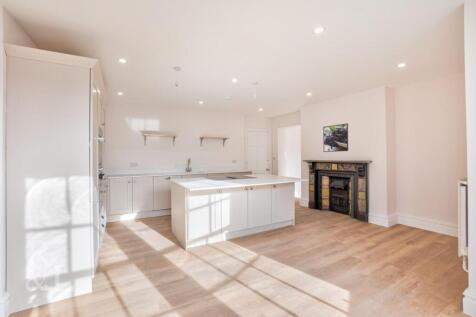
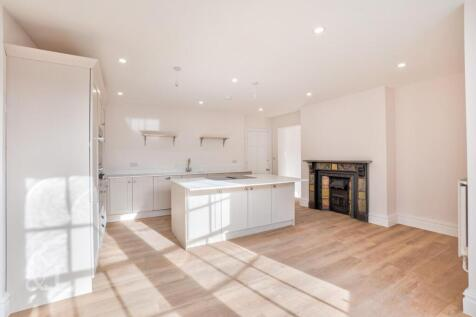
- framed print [322,122,349,153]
